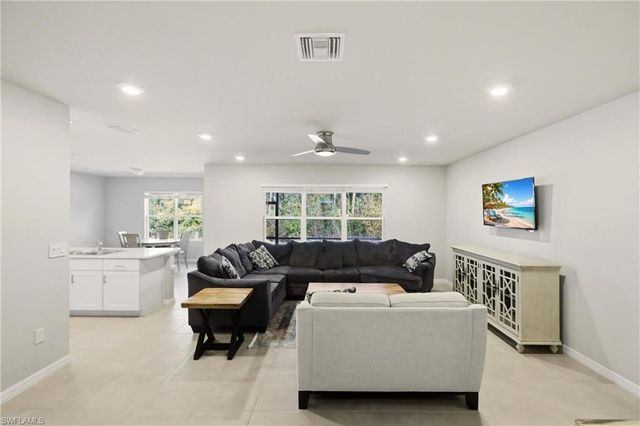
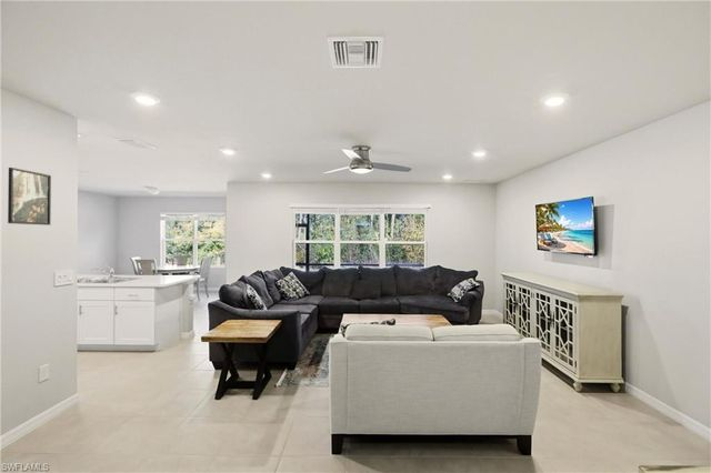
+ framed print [7,167,52,227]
